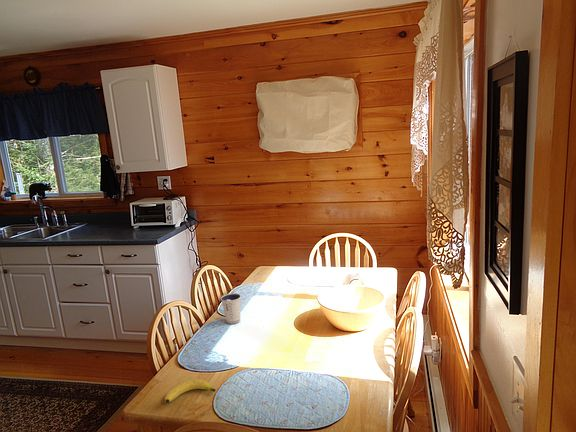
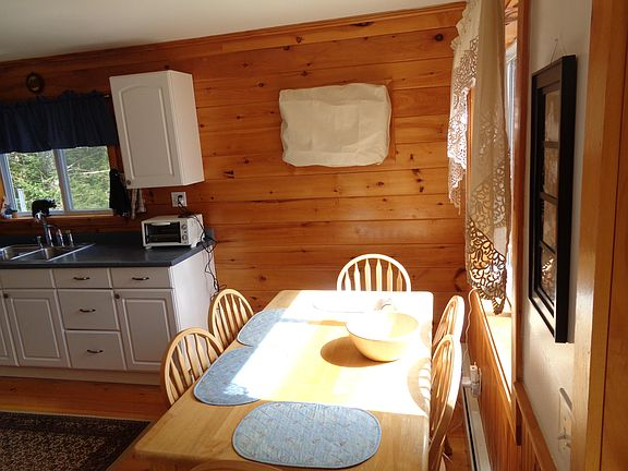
- dixie cup [220,292,242,325]
- fruit [164,378,216,404]
